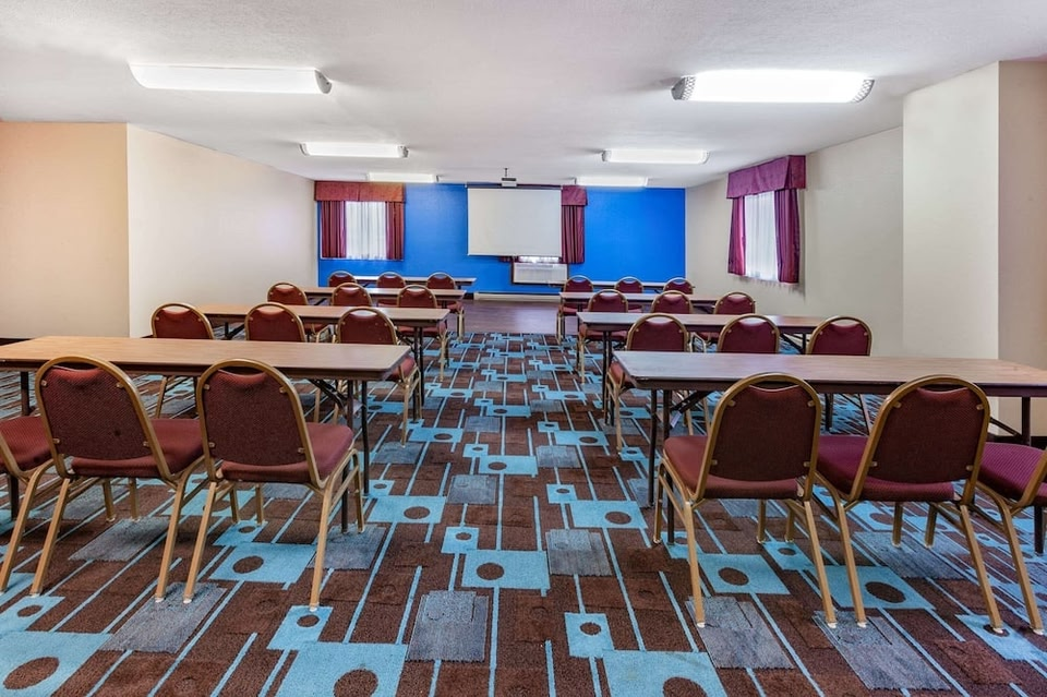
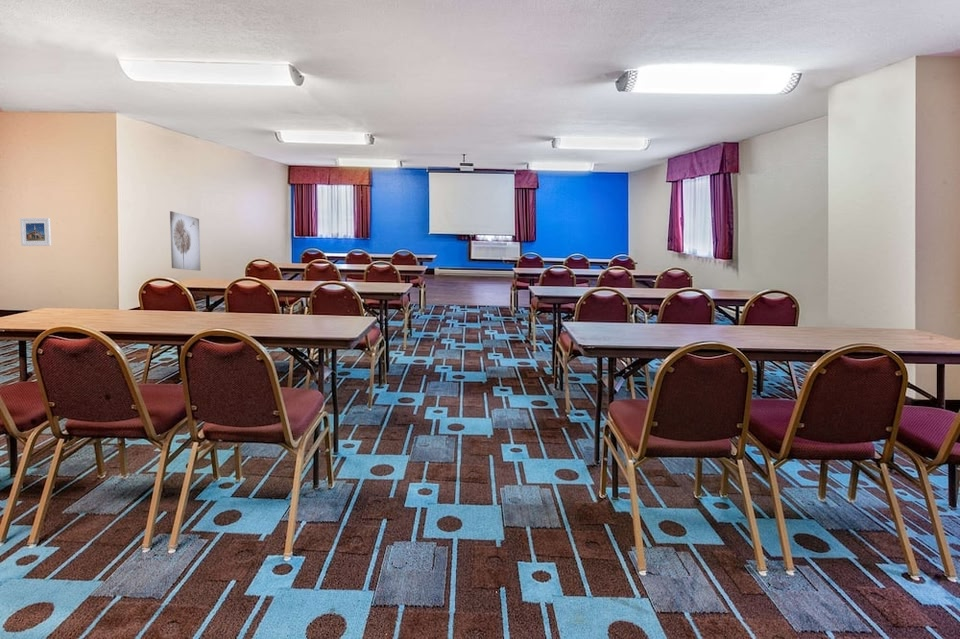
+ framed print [19,217,52,247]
+ wall art [169,210,201,272]
